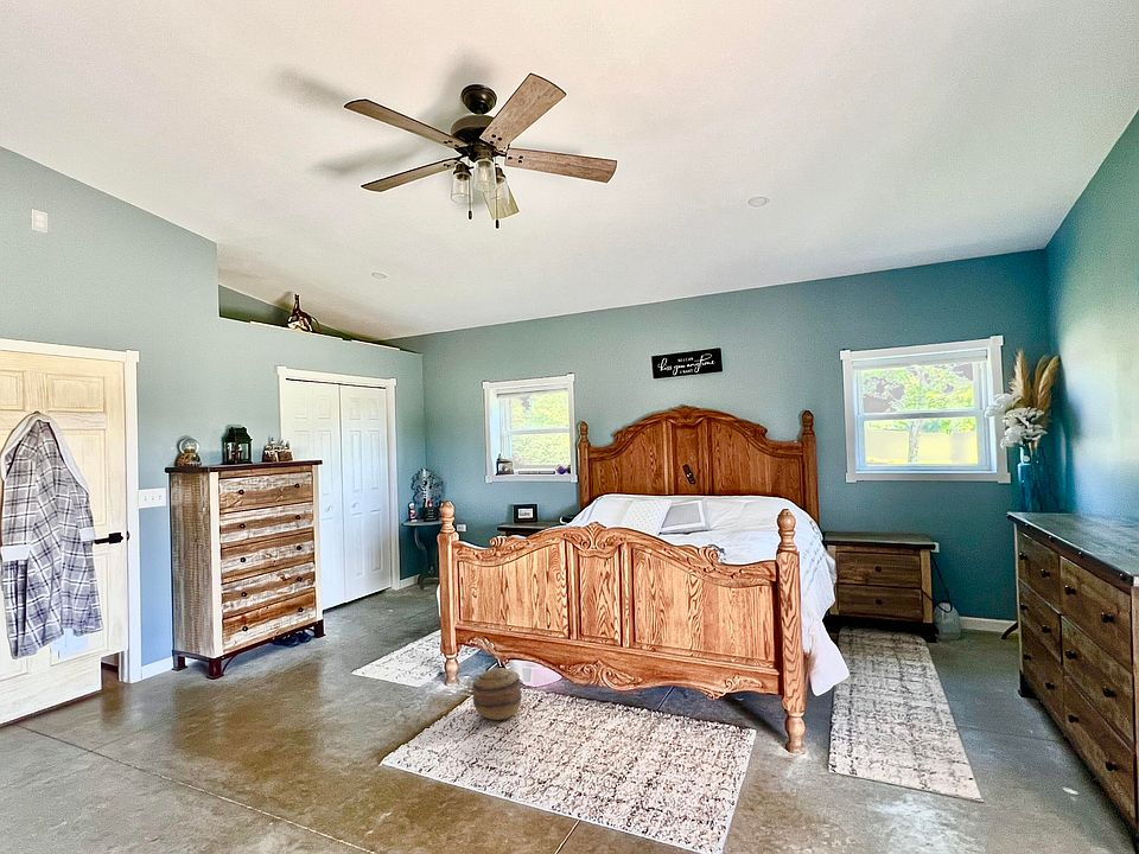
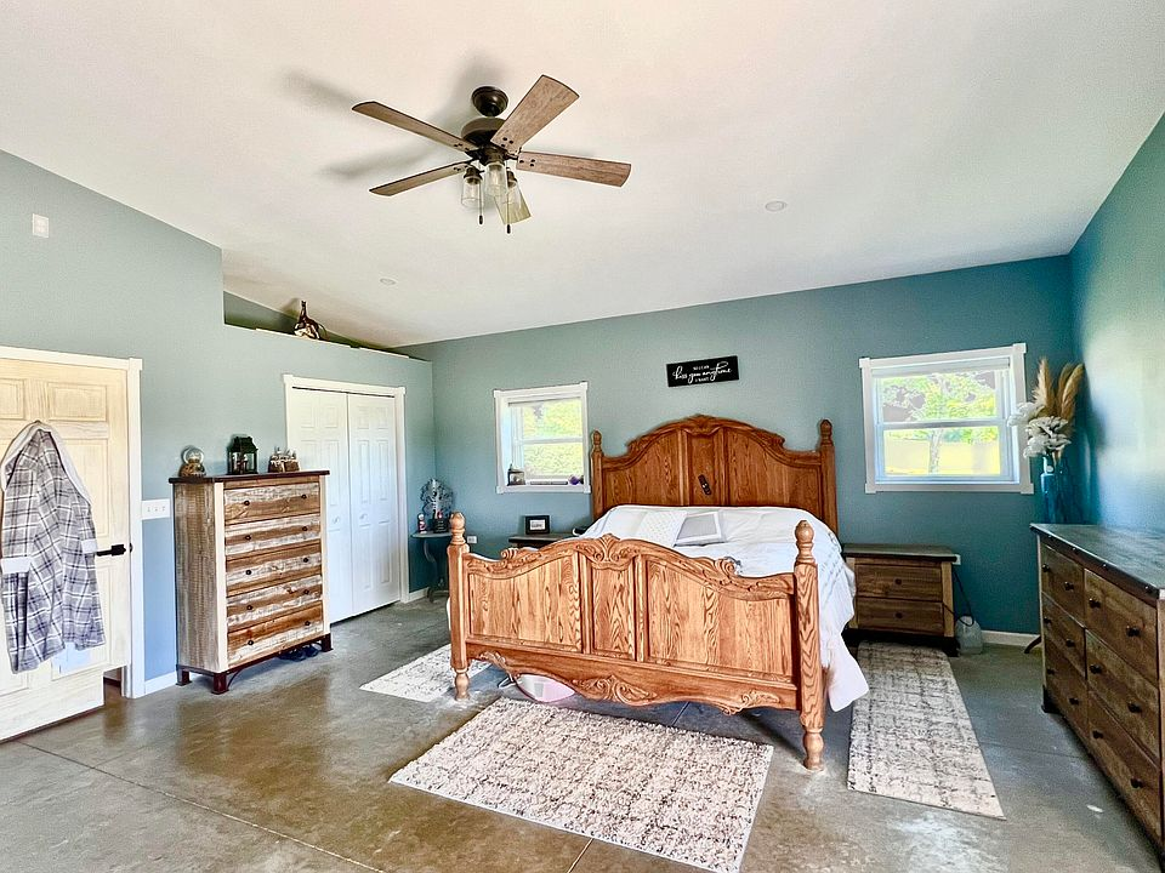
- basket [471,667,522,721]
